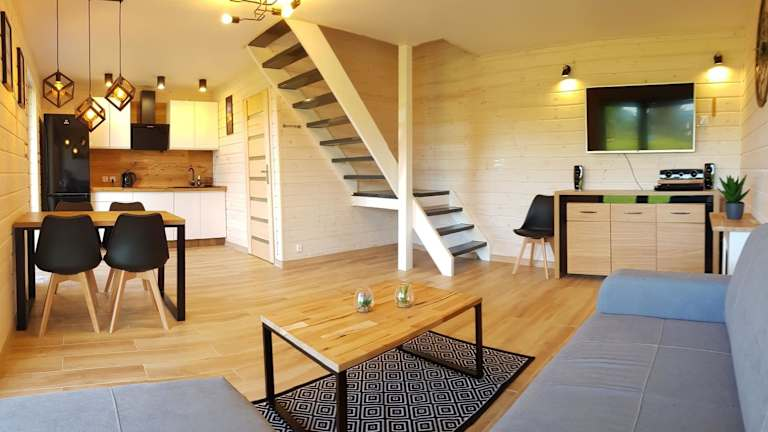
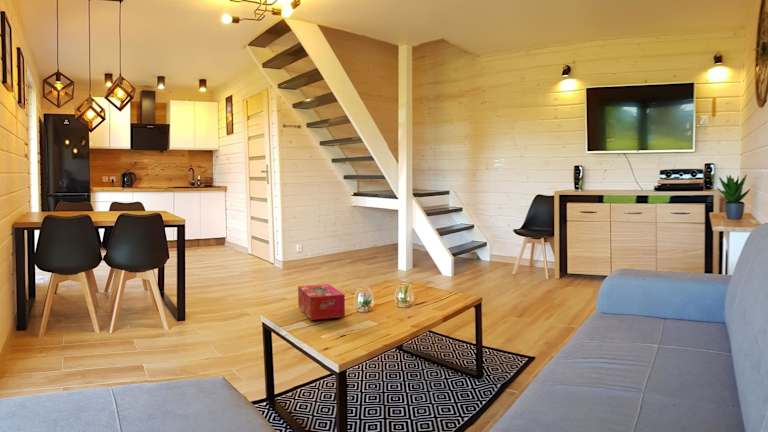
+ tissue box [297,283,346,321]
